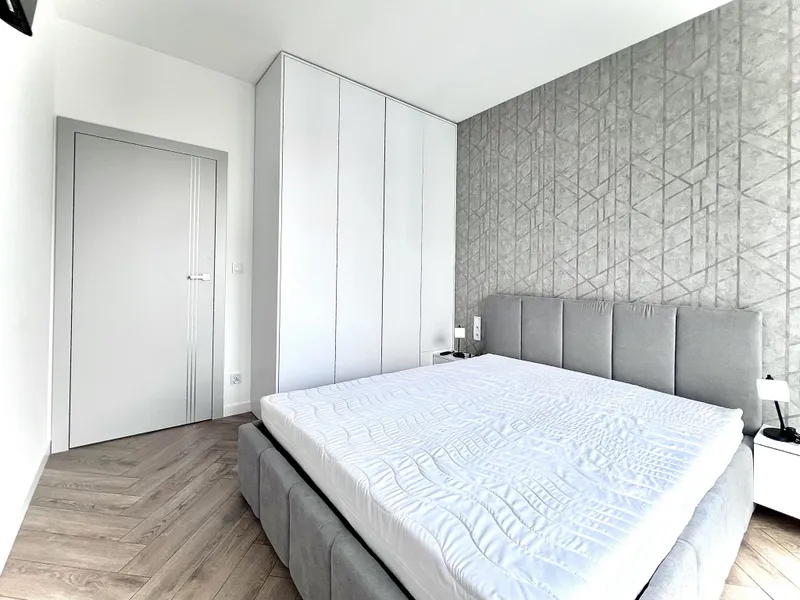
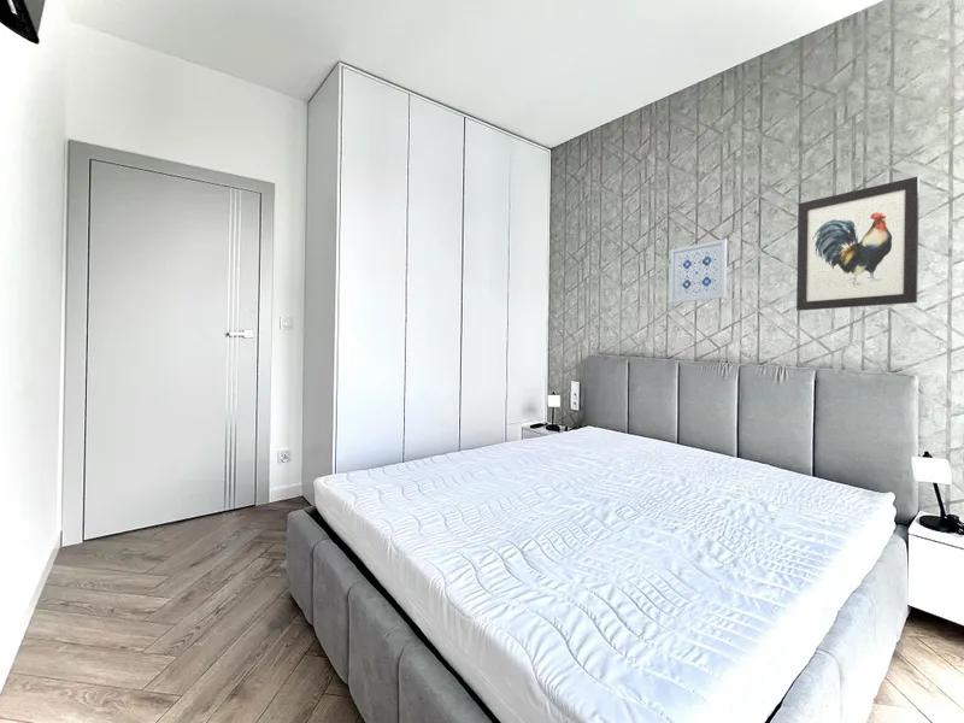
+ wall art [669,237,728,304]
+ wall art [795,175,921,312]
